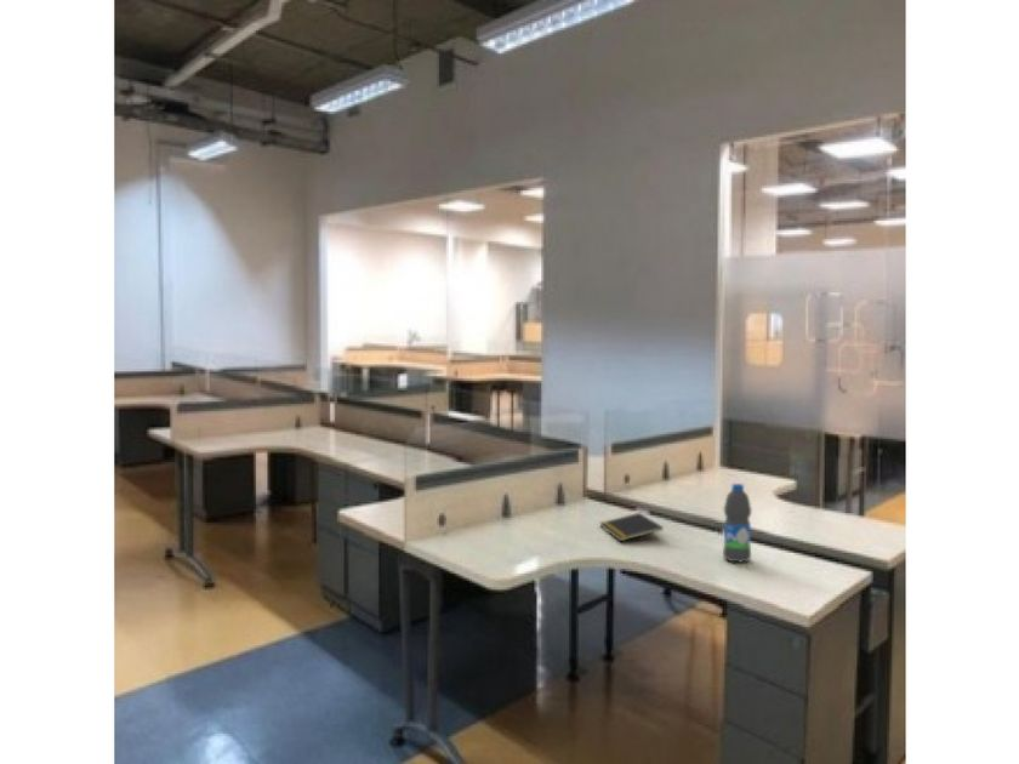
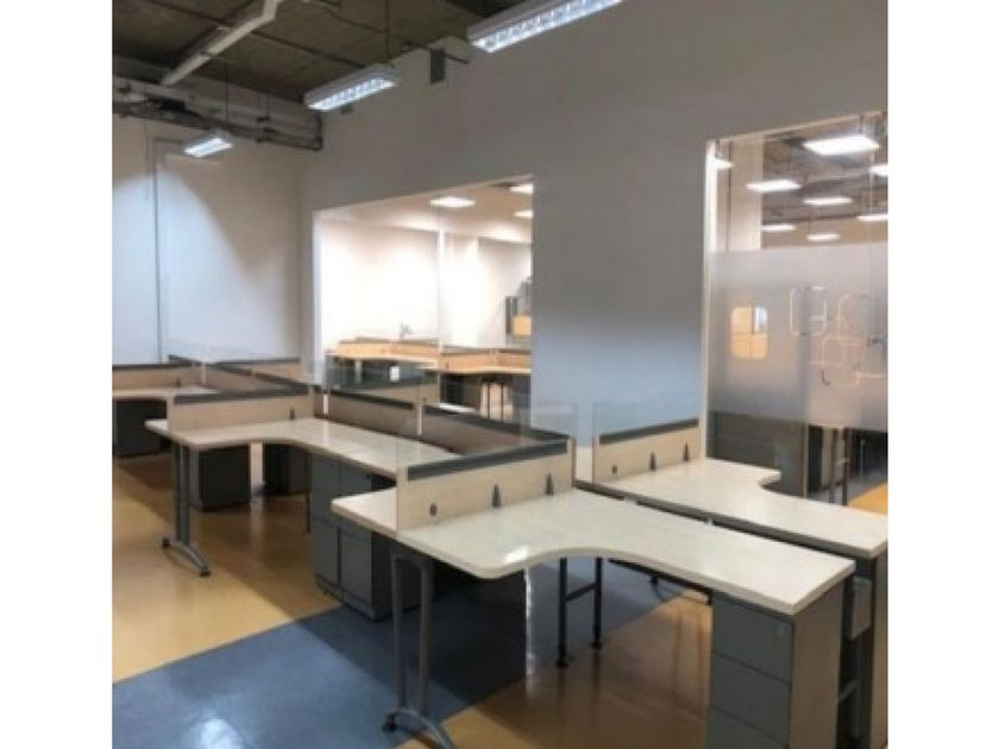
- water bottle [722,483,752,564]
- notepad [598,512,665,542]
